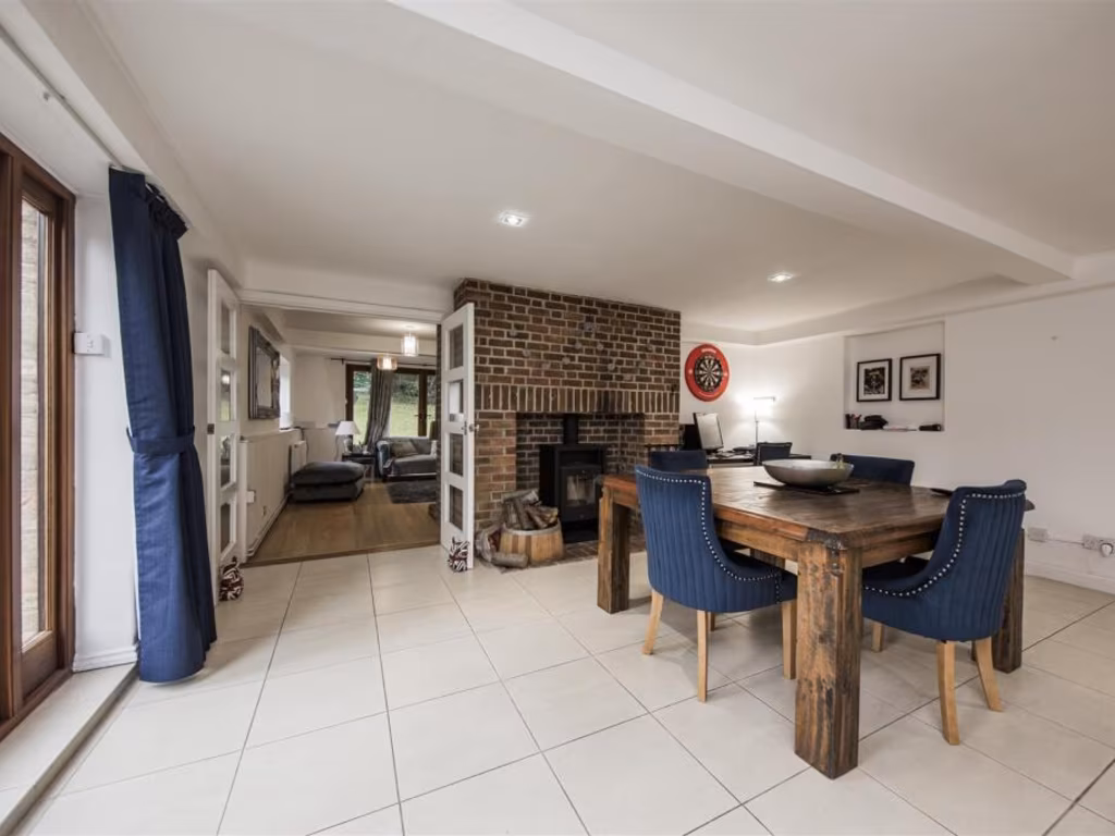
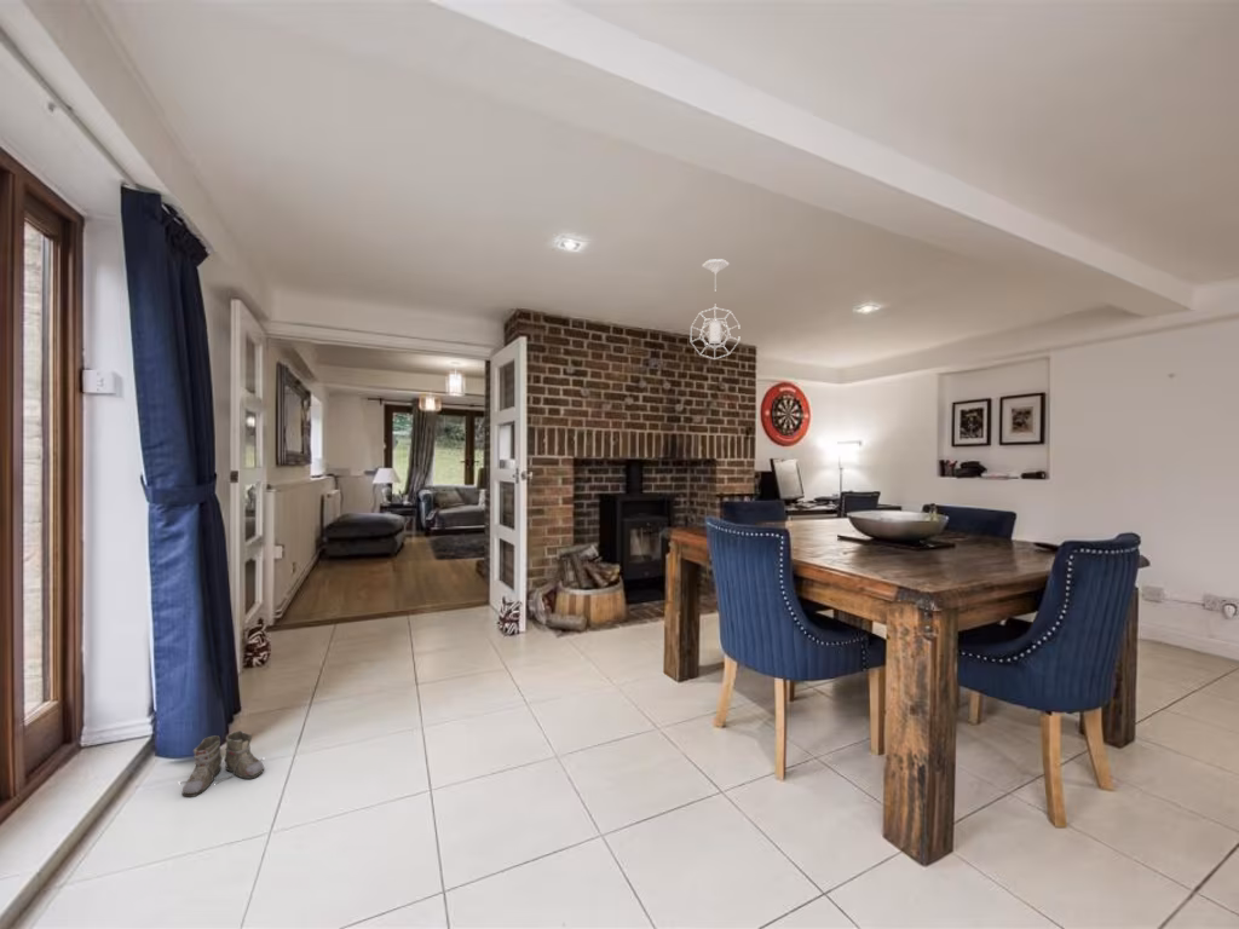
+ pendant light [690,258,740,360]
+ boots [181,729,265,798]
